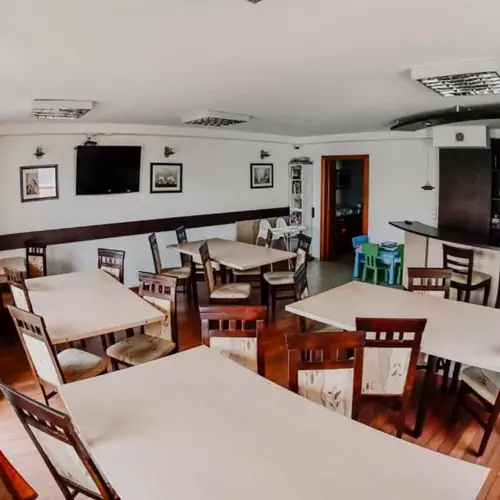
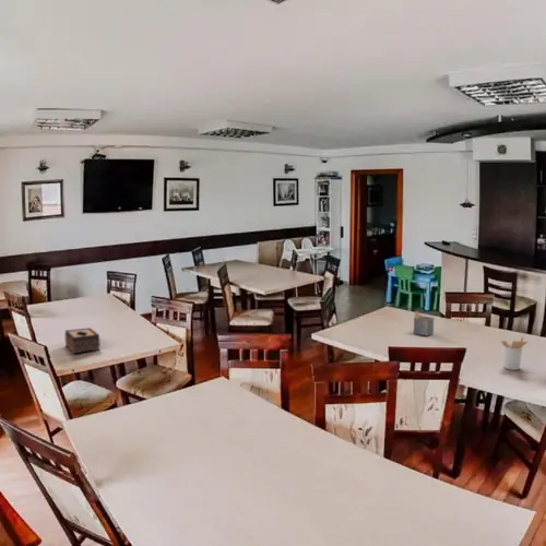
+ napkin holder [413,310,435,337]
+ tissue box [63,327,102,355]
+ utensil holder [500,335,529,371]
